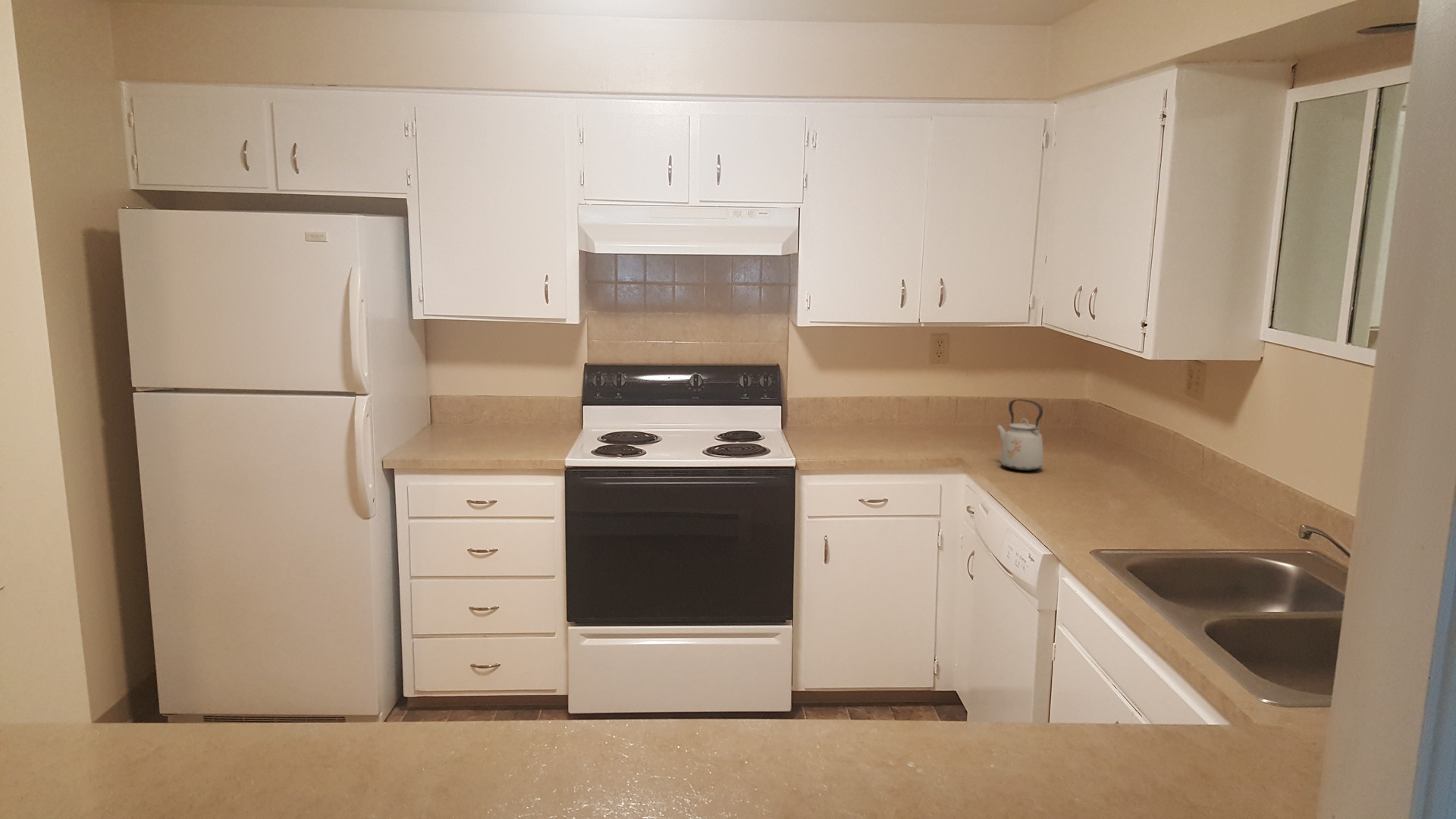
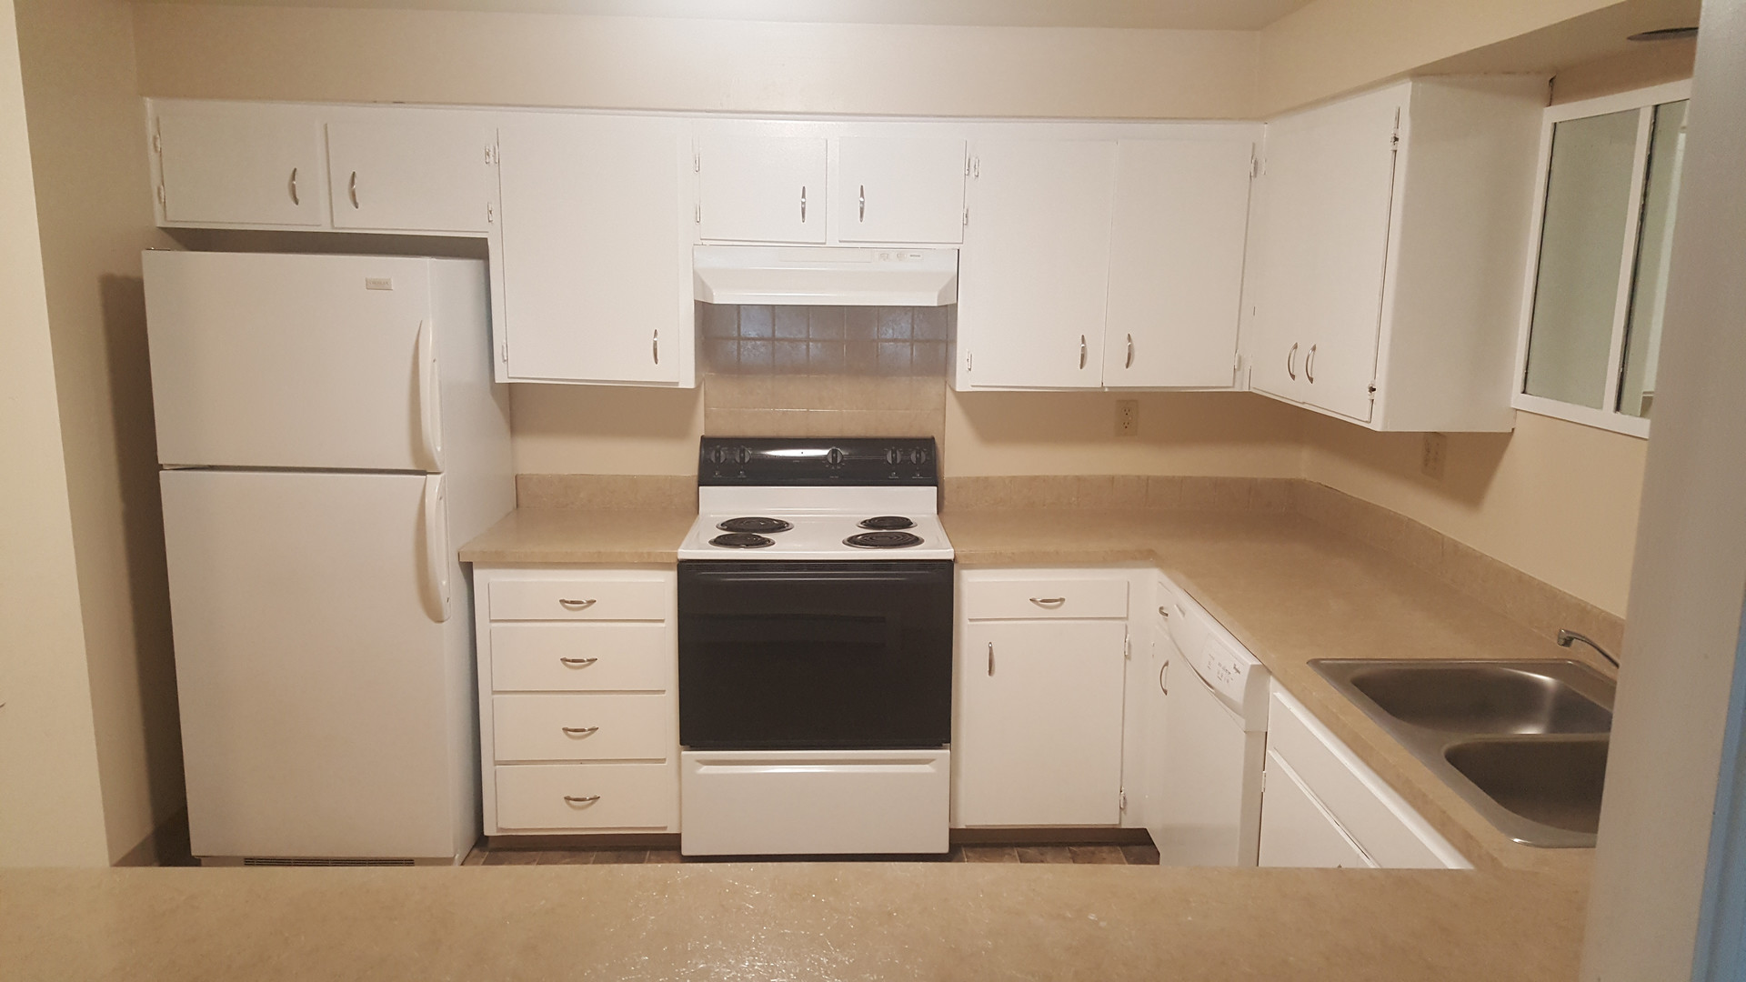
- kettle [995,398,1044,472]
